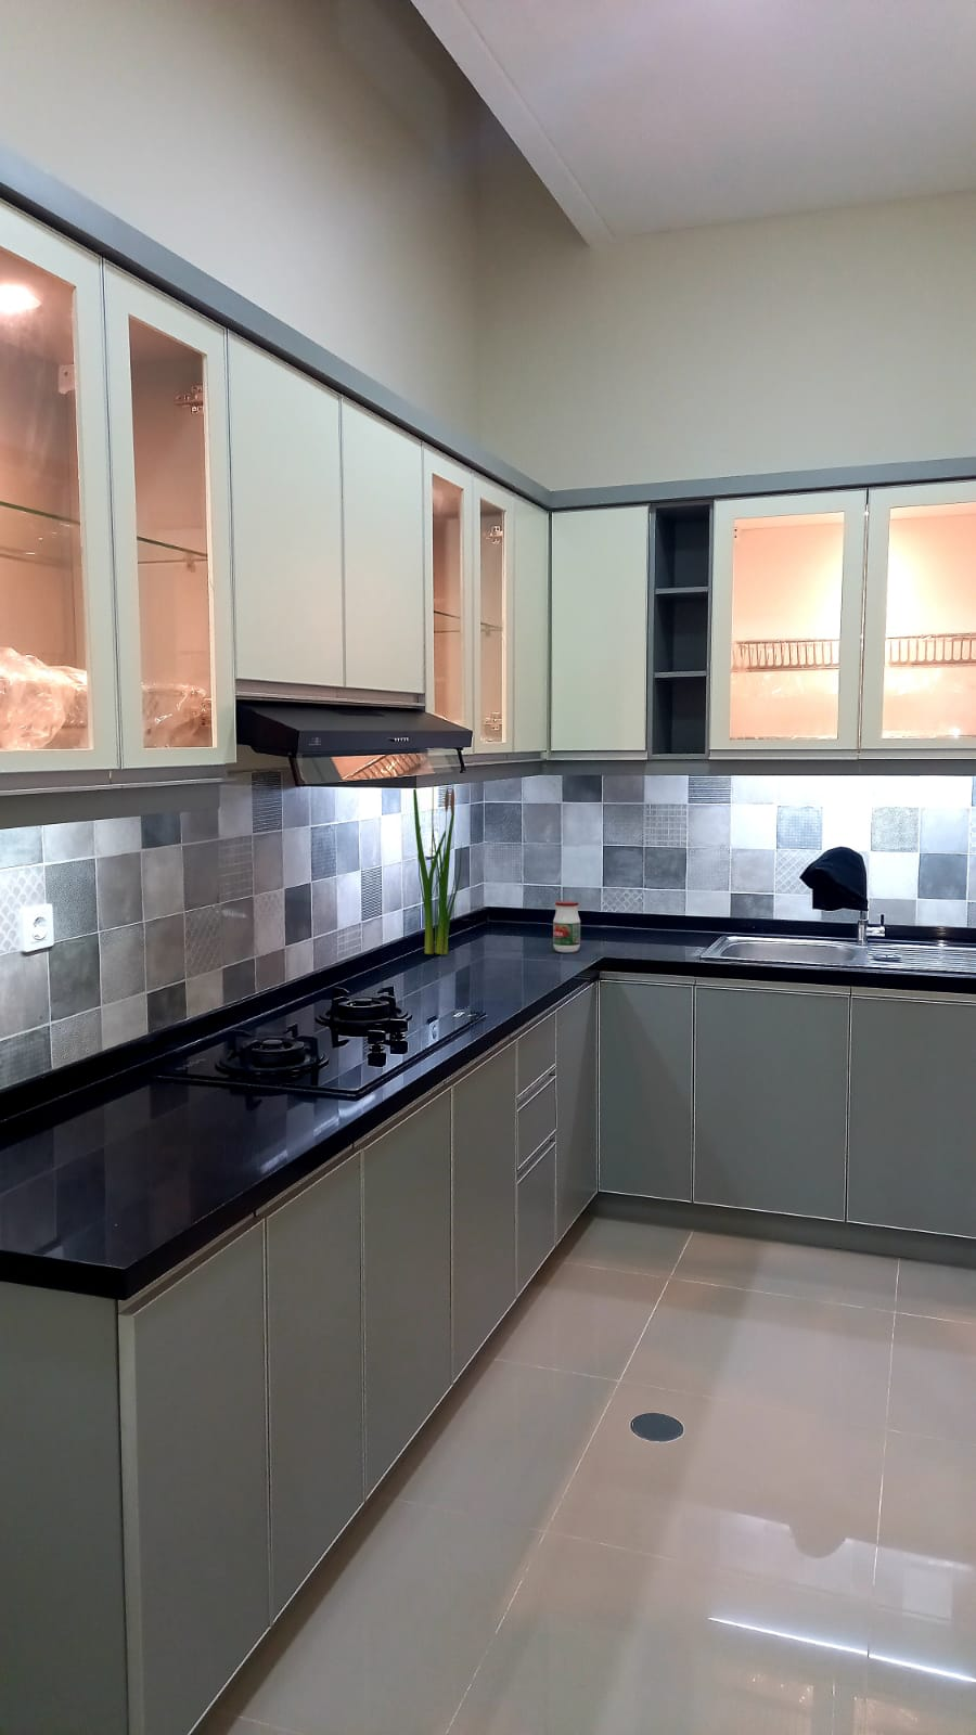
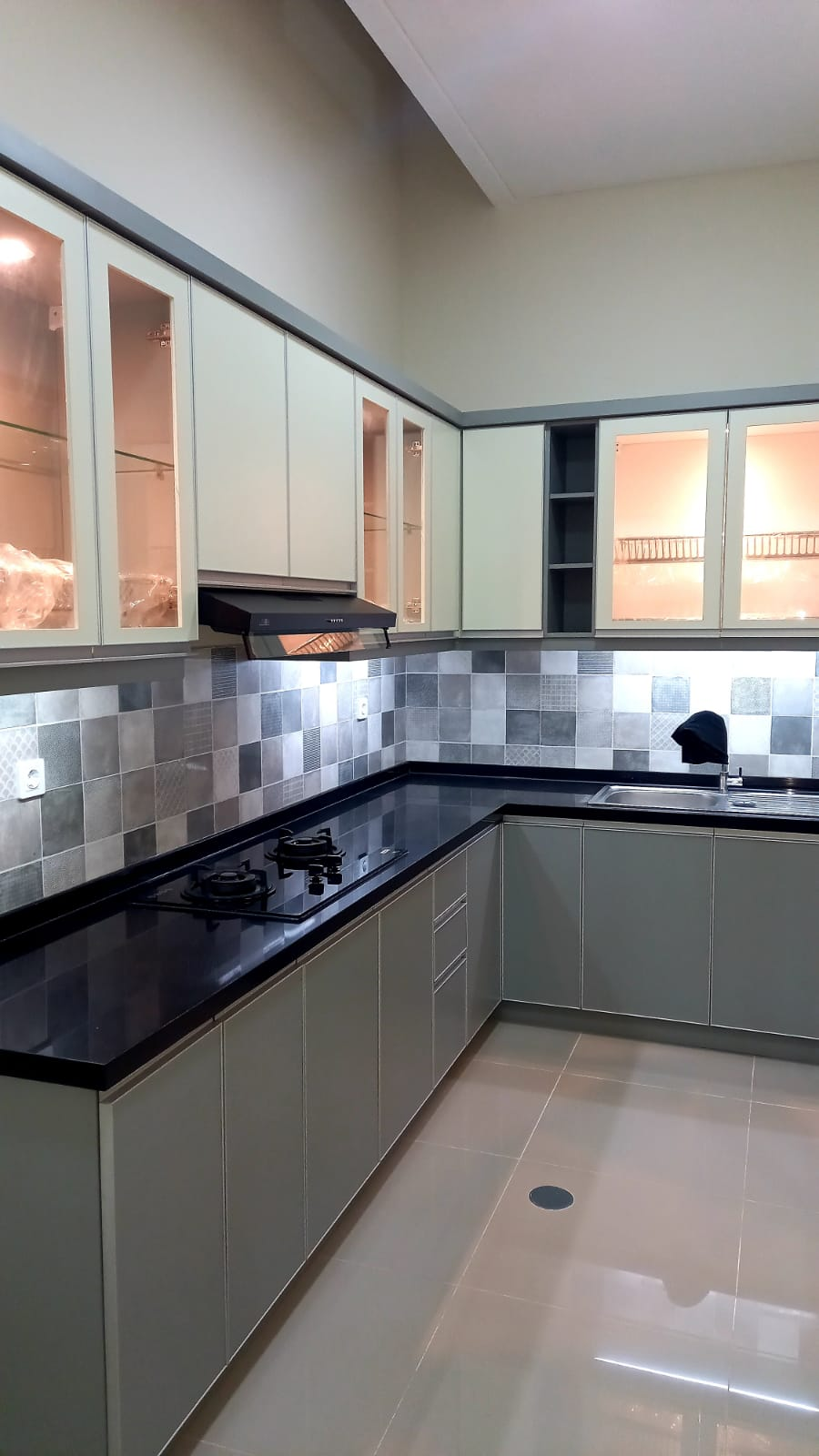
- plant [412,784,464,956]
- jar [552,900,582,953]
